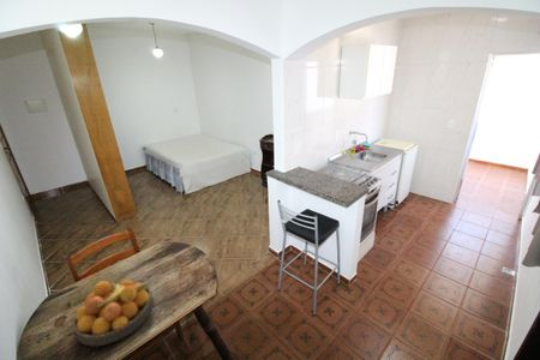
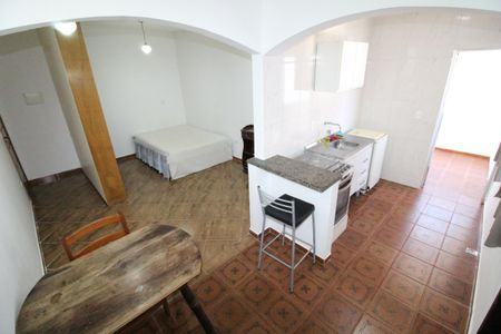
- fruit bowl [72,278,155,347]
